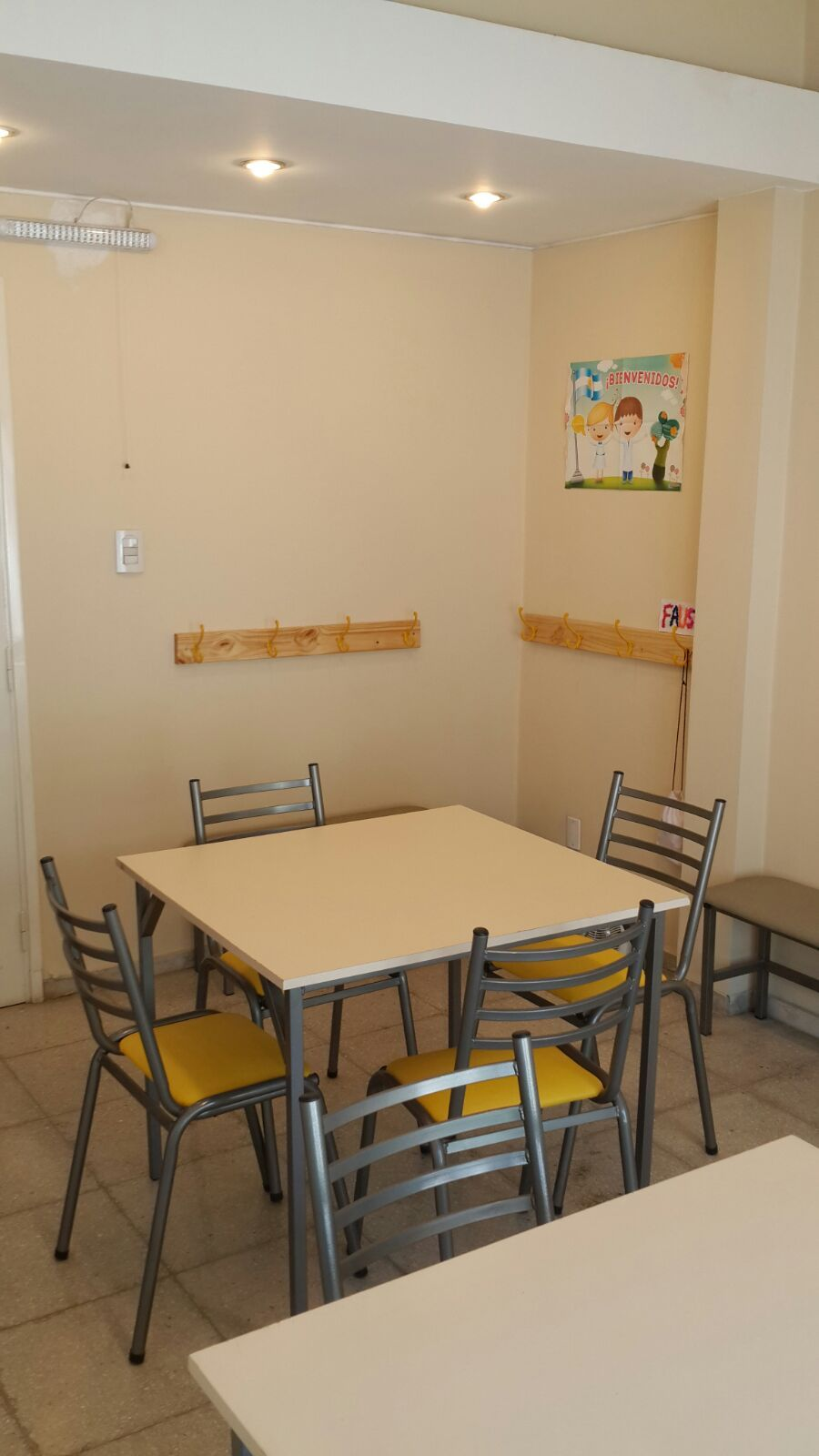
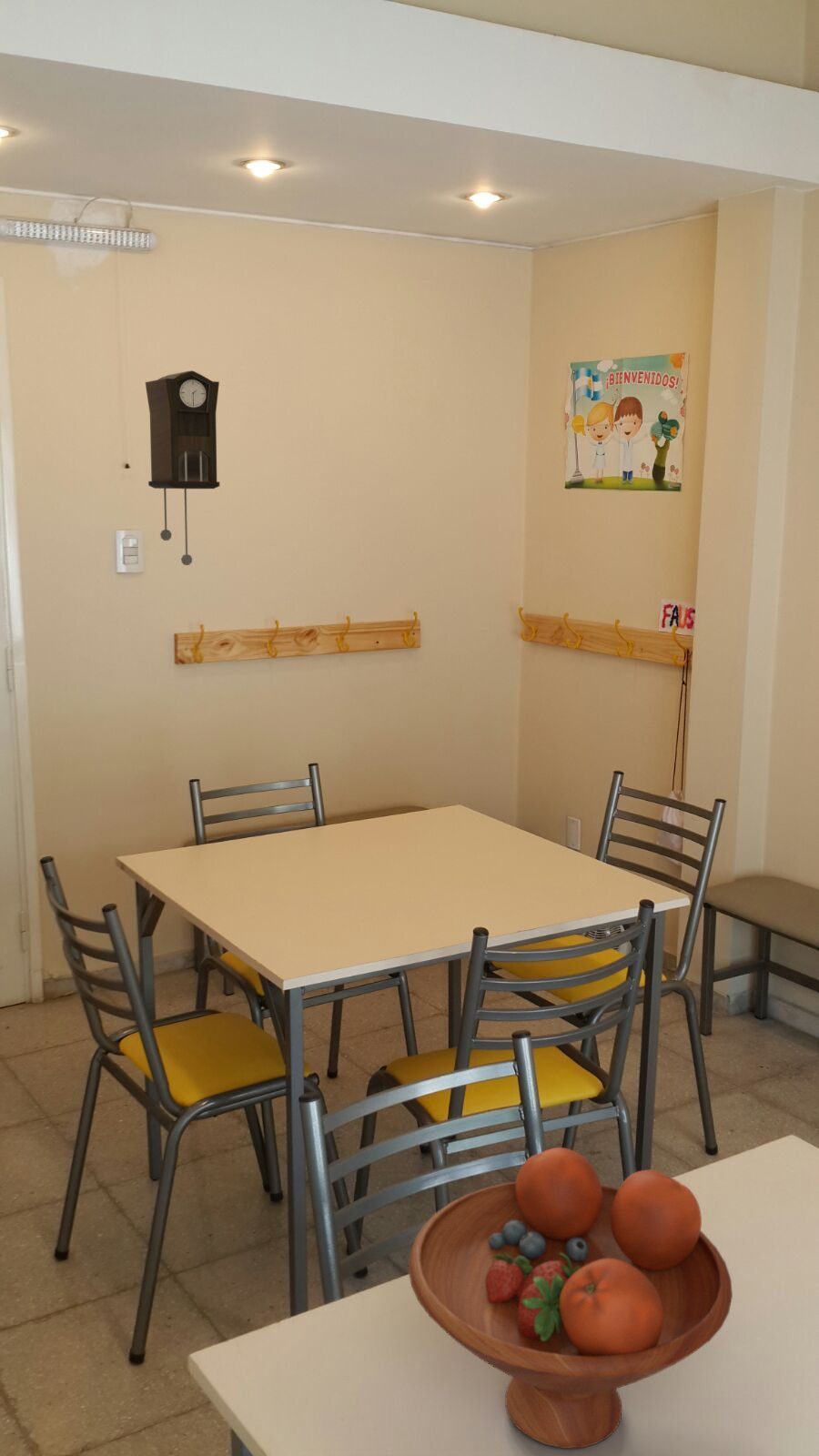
+ fruit bowl [408,1147,733,1450]
+ pendulum clock [145,369,220,566]
